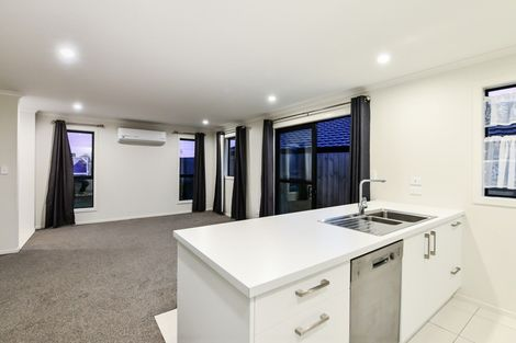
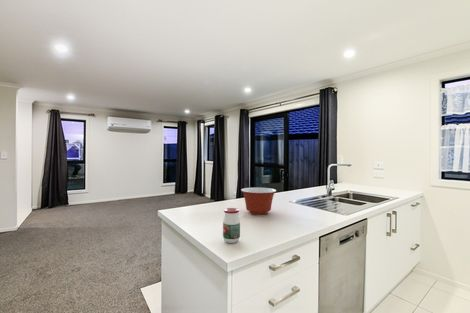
+ jar [222,207,241,244]
+ mixing bowl [240,187,277,216]
